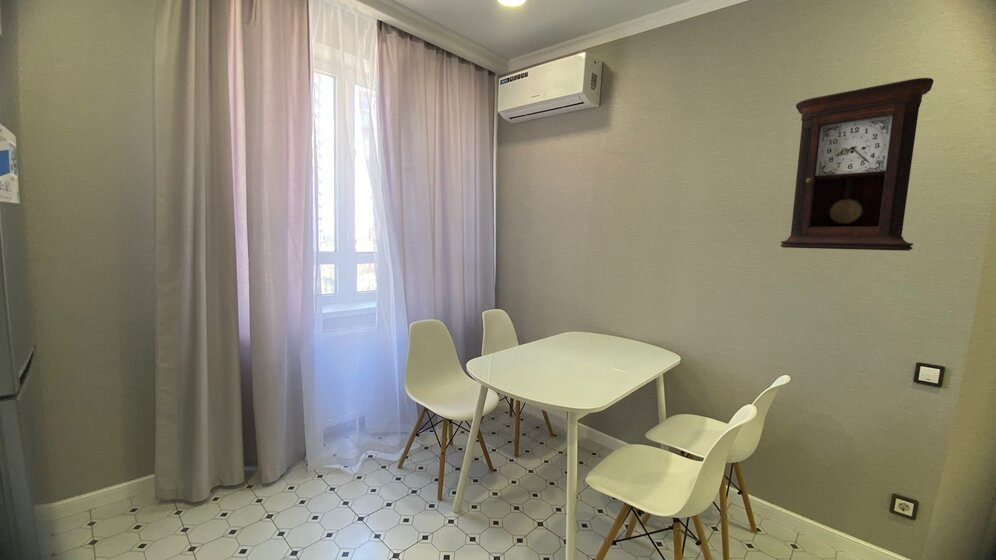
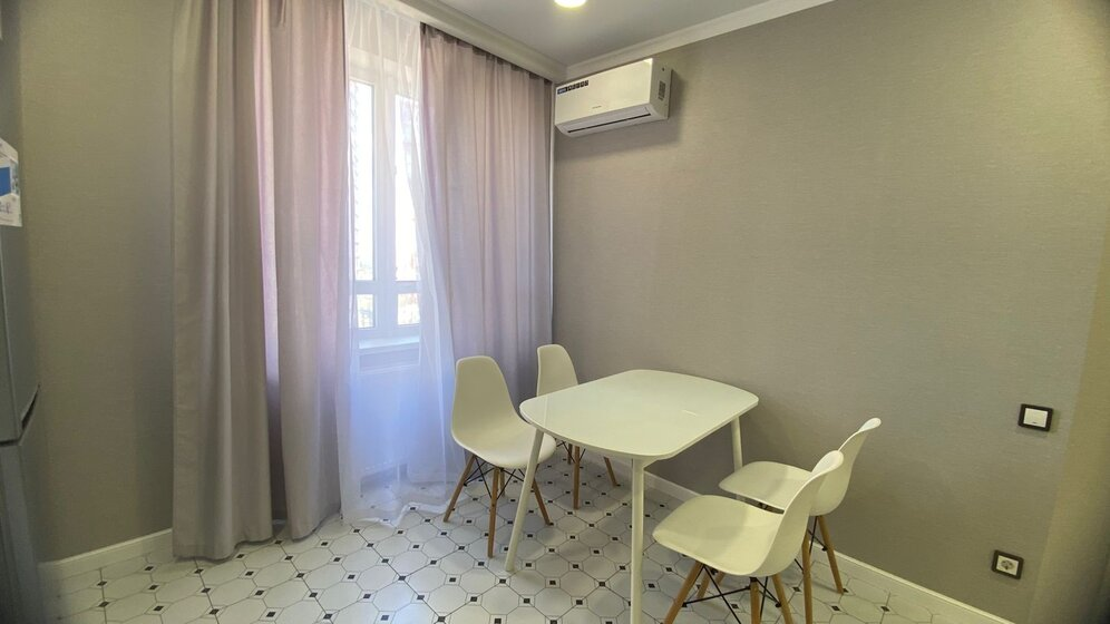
- pendulum clock [780,77,935,252]
